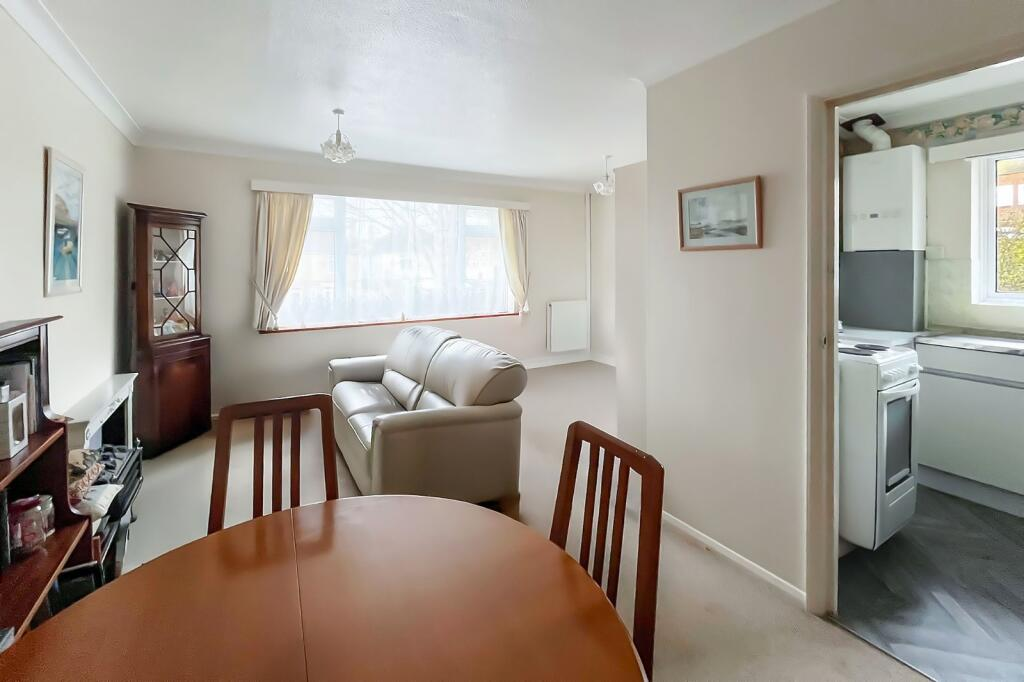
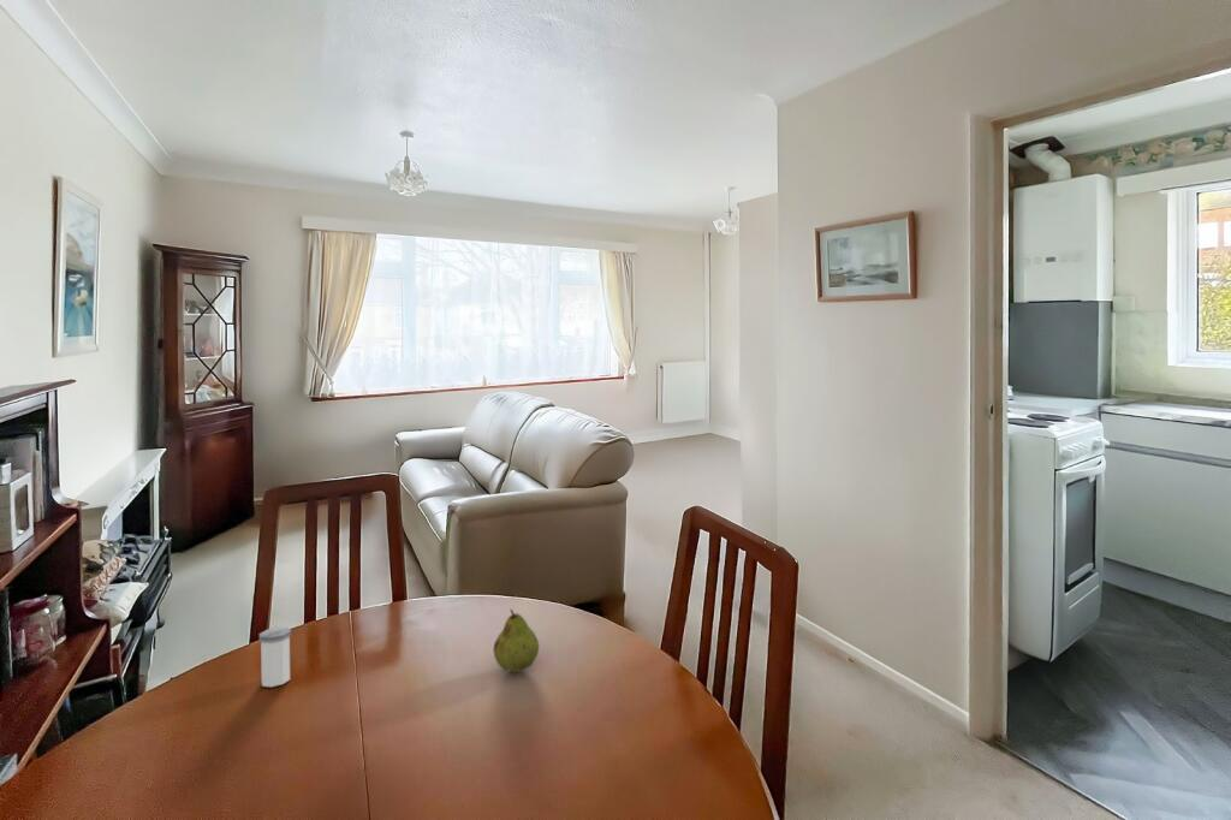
+ fruit [493,608,540,673]
+ salt shaker [258,626,292,688]
